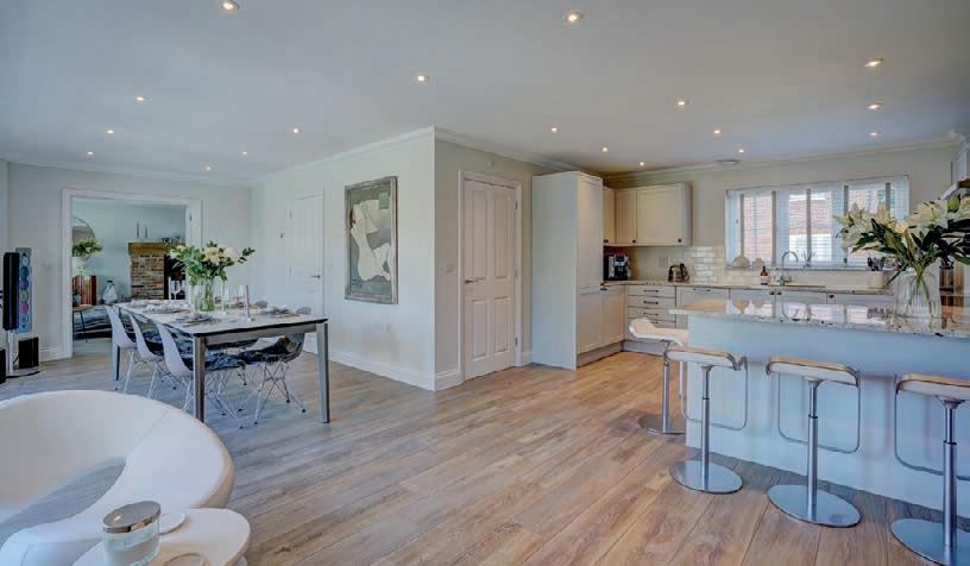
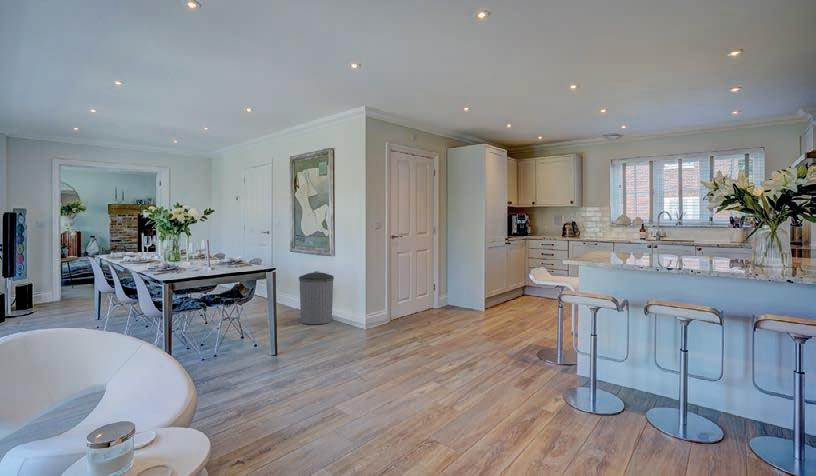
+ trash can [298,270,335,325]
